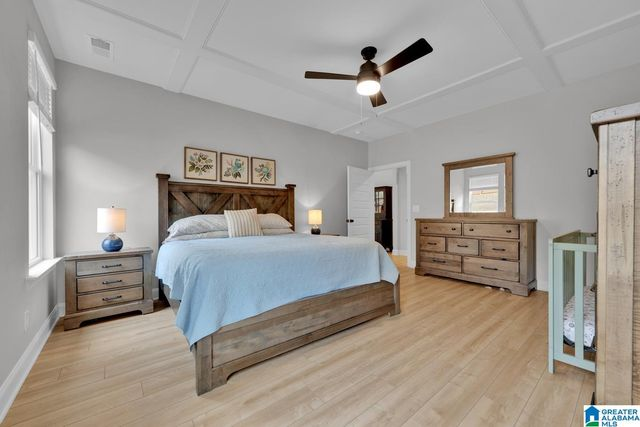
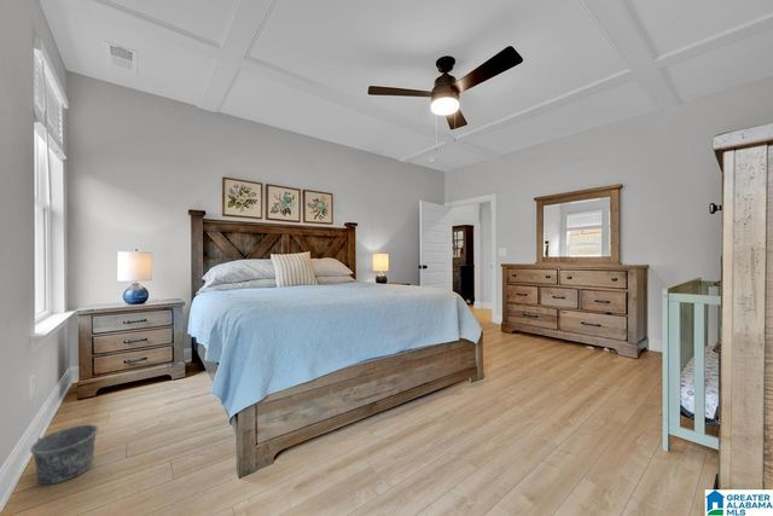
+ bucket [29,408,100,486]
